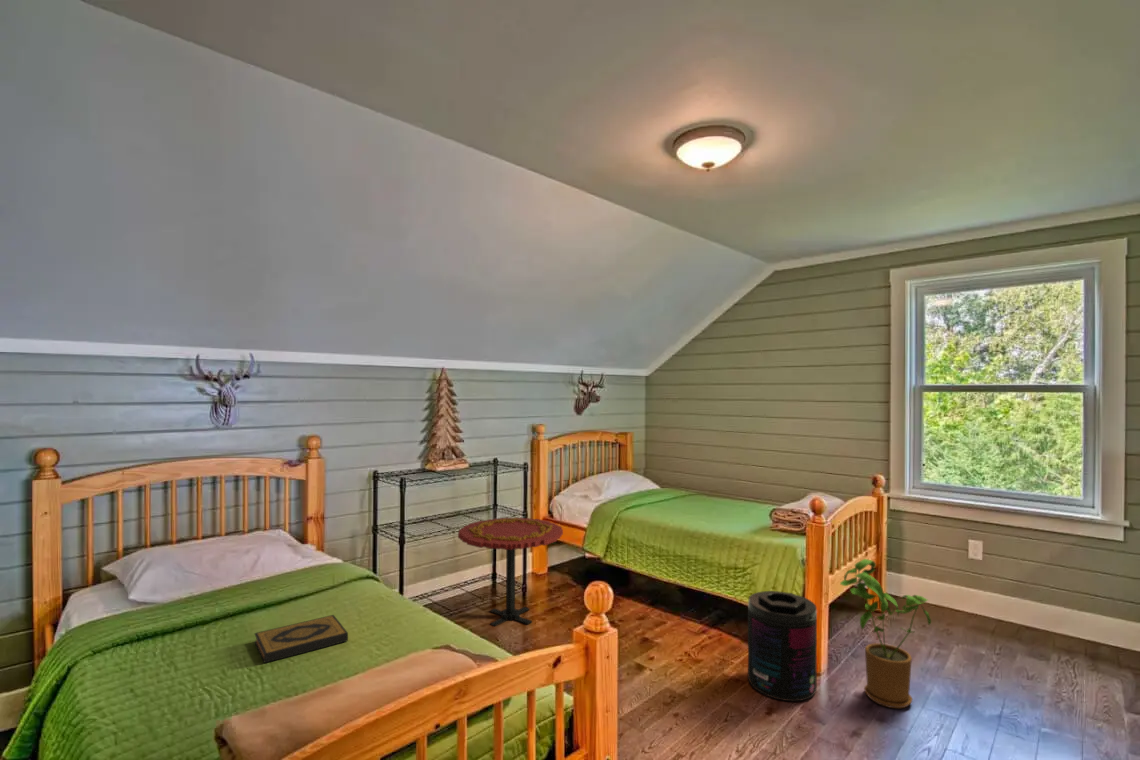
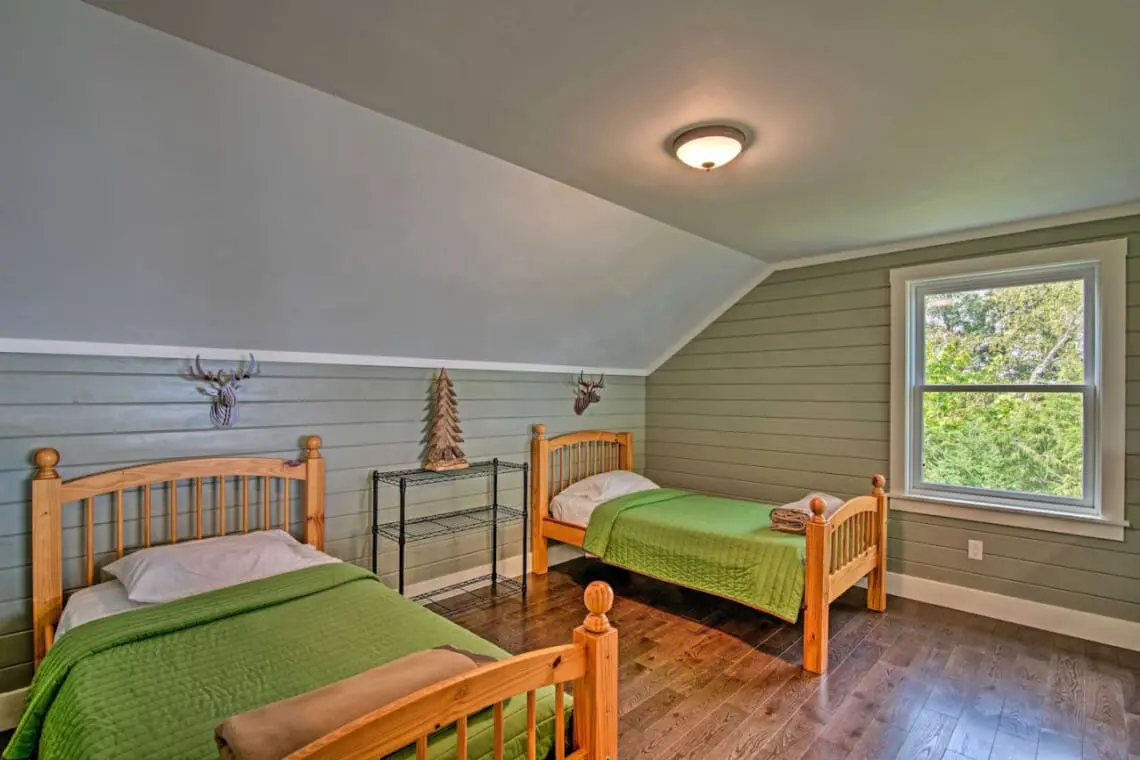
- house plant [839,558,932,709]
- side table [457,517,564,627]
- hardback book [254,614,349,664]
- supplement container [747,590,818,702]
